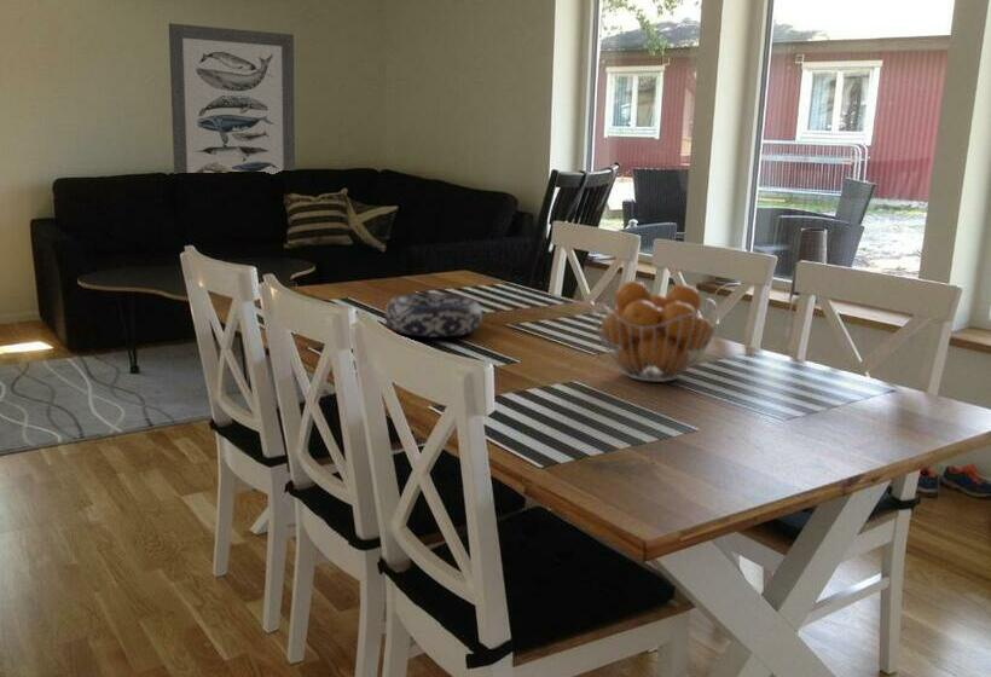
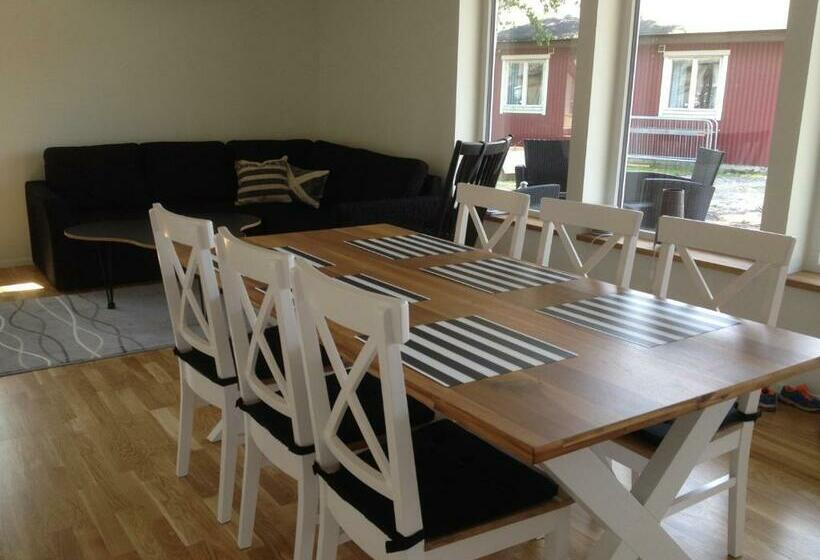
- decorative bowl [383,291,483,338]
- wall art [168,22,296,175]
- fruit basket [591,279,720,383]
